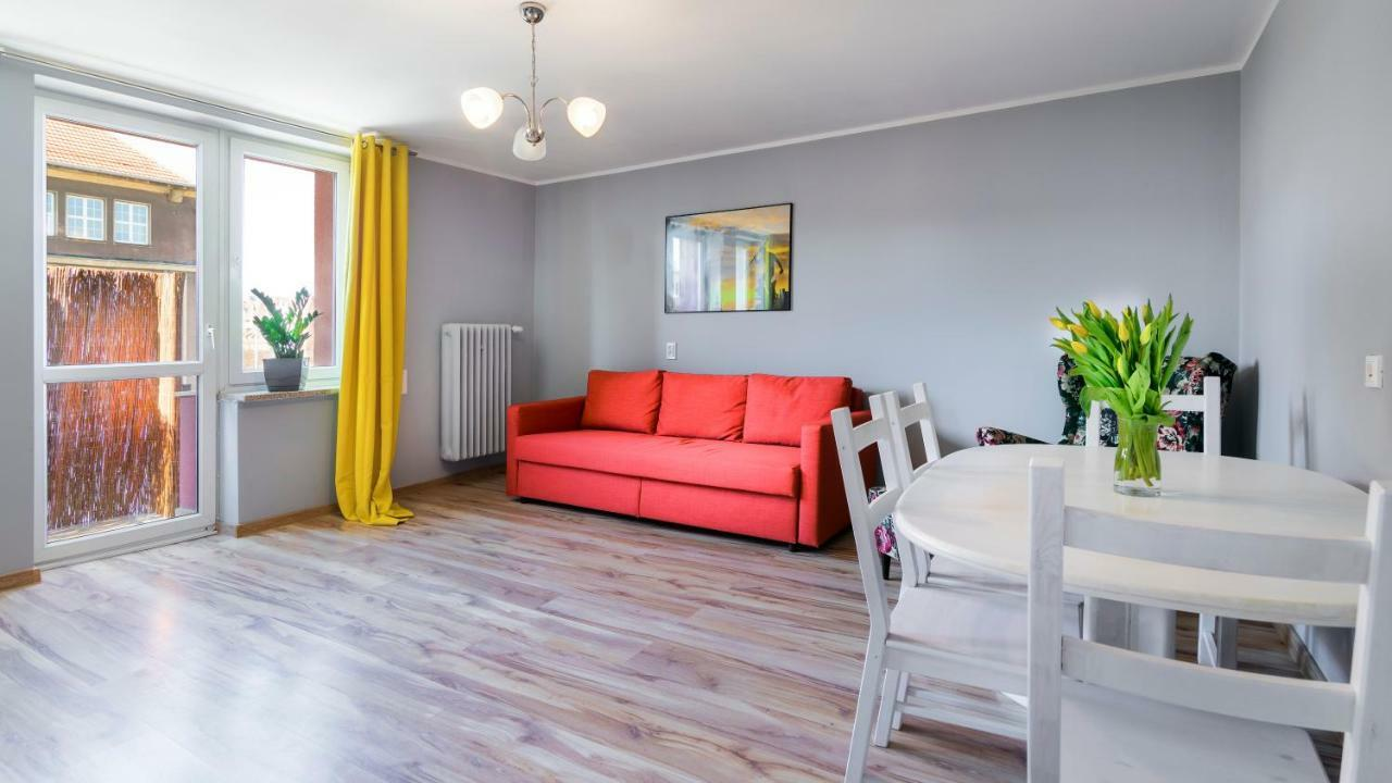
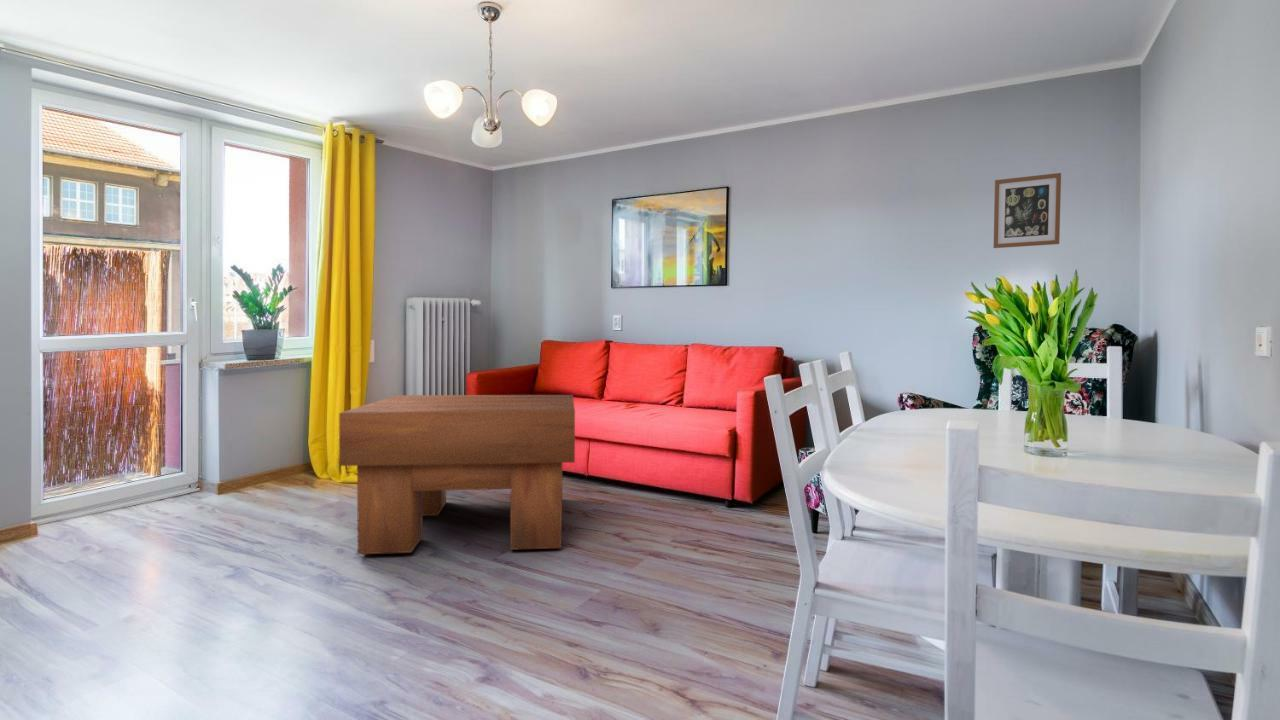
+ coffee table [338,394,576,555]
+ wall art [993,172,1062,249]
